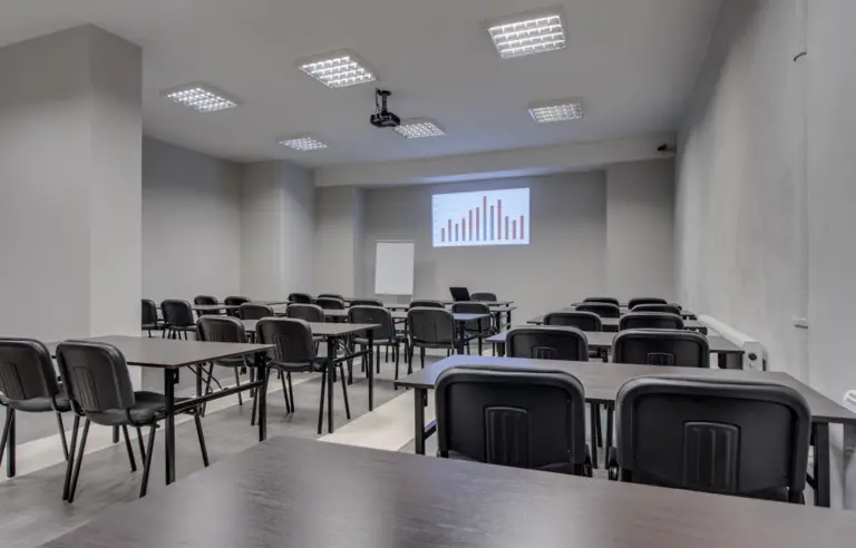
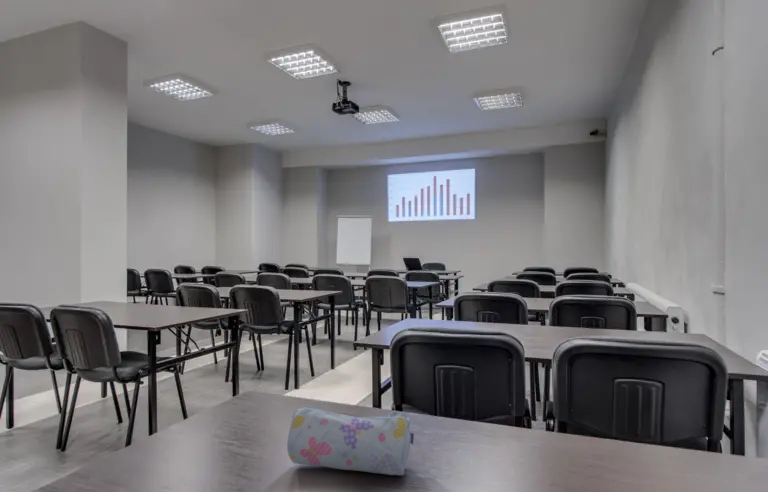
+ pencil case [286,405,415,476]
